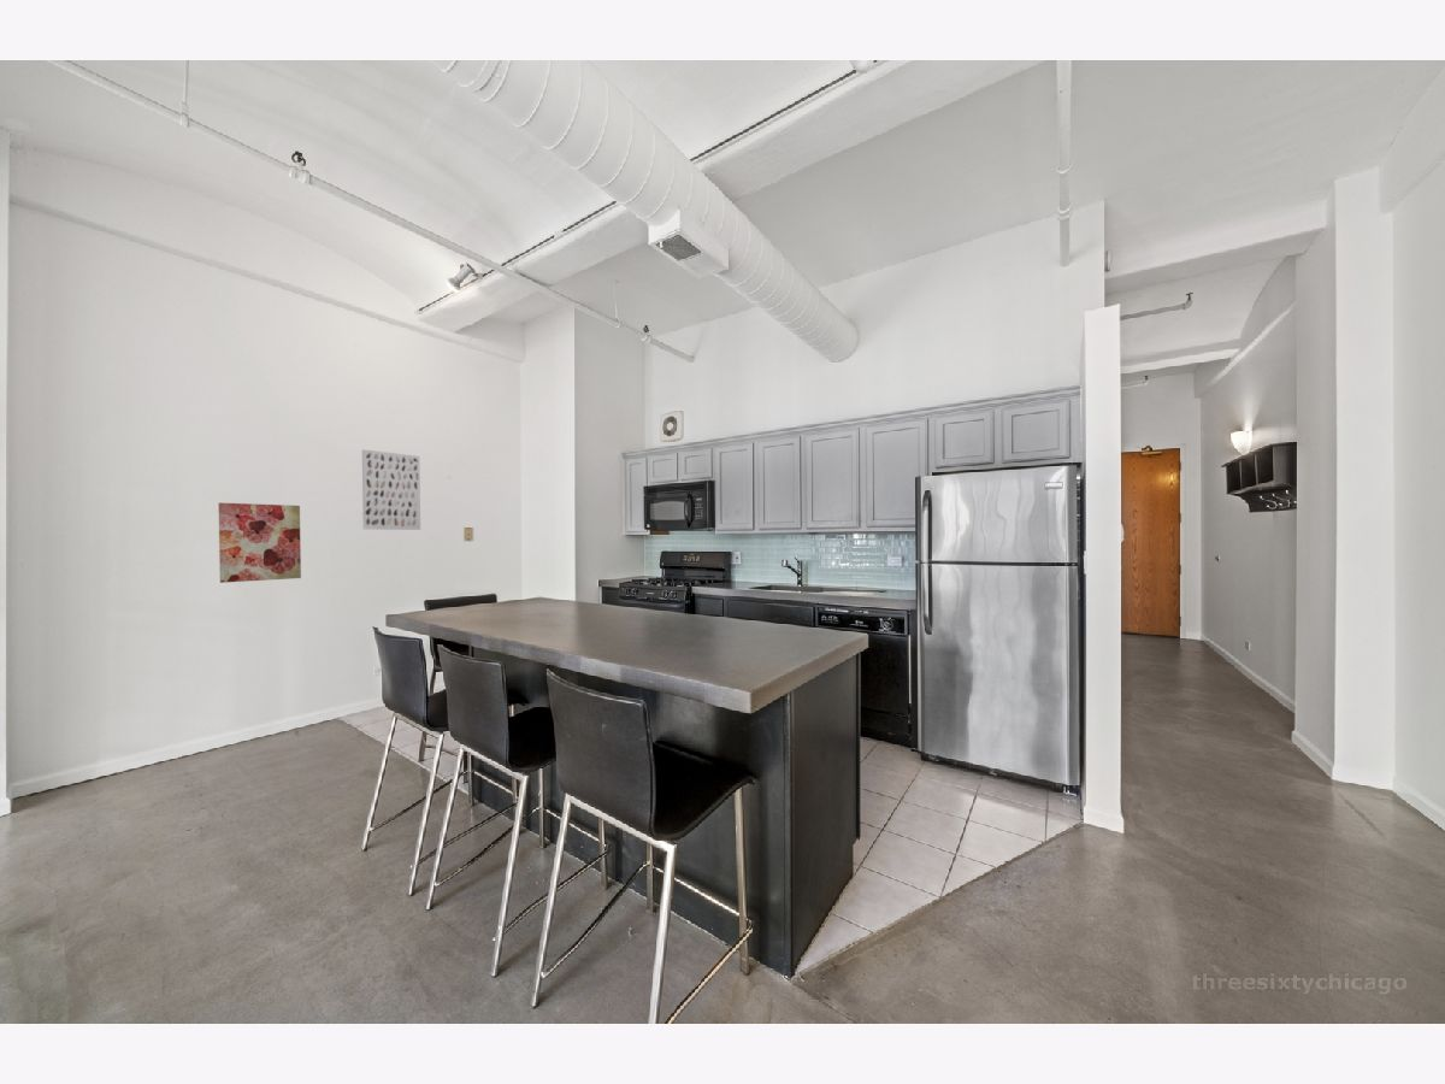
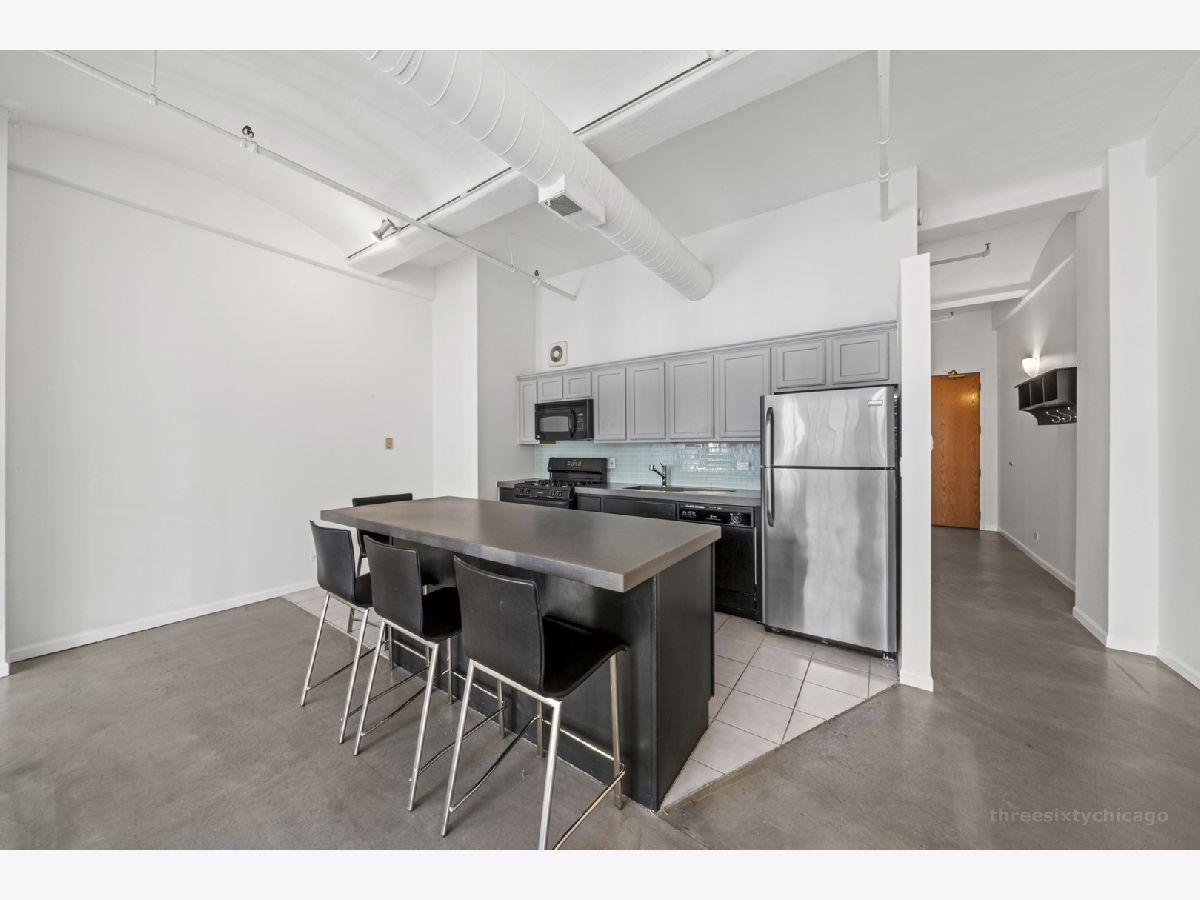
- wall art [361,448,421,531]
- wall art [218,501,302,584]
